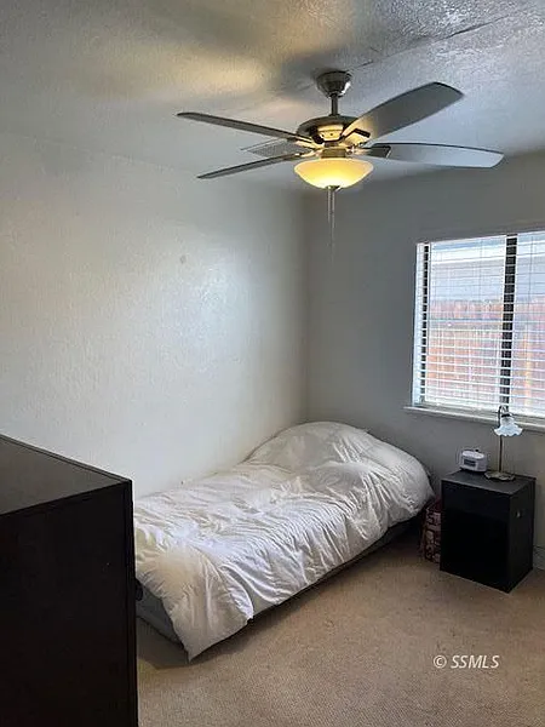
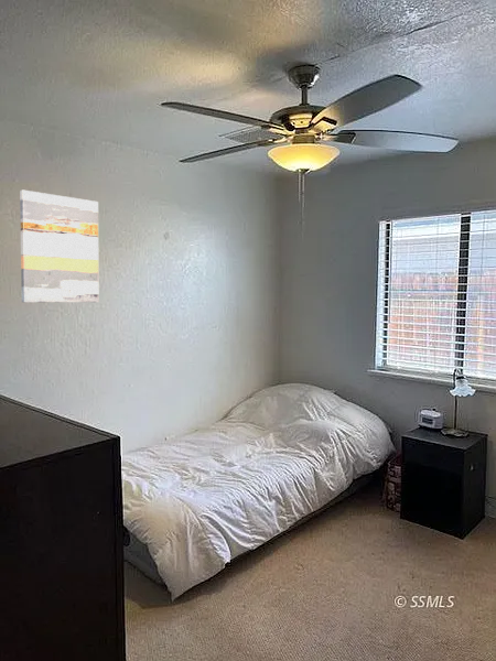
+ wall art [19,189,100,303]
